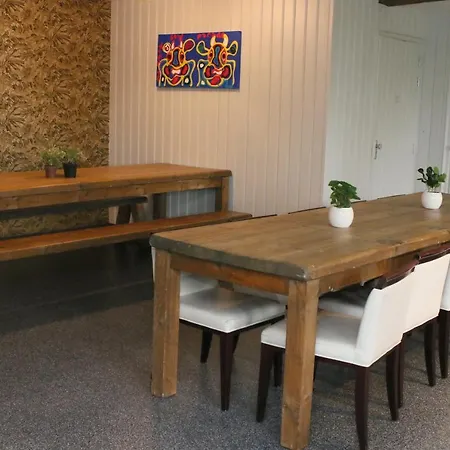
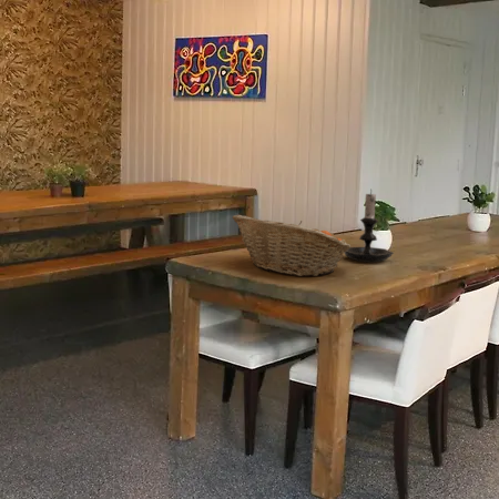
+ fruit basket [232,214,352,277]
+ candle holder [344,189,395,263]
